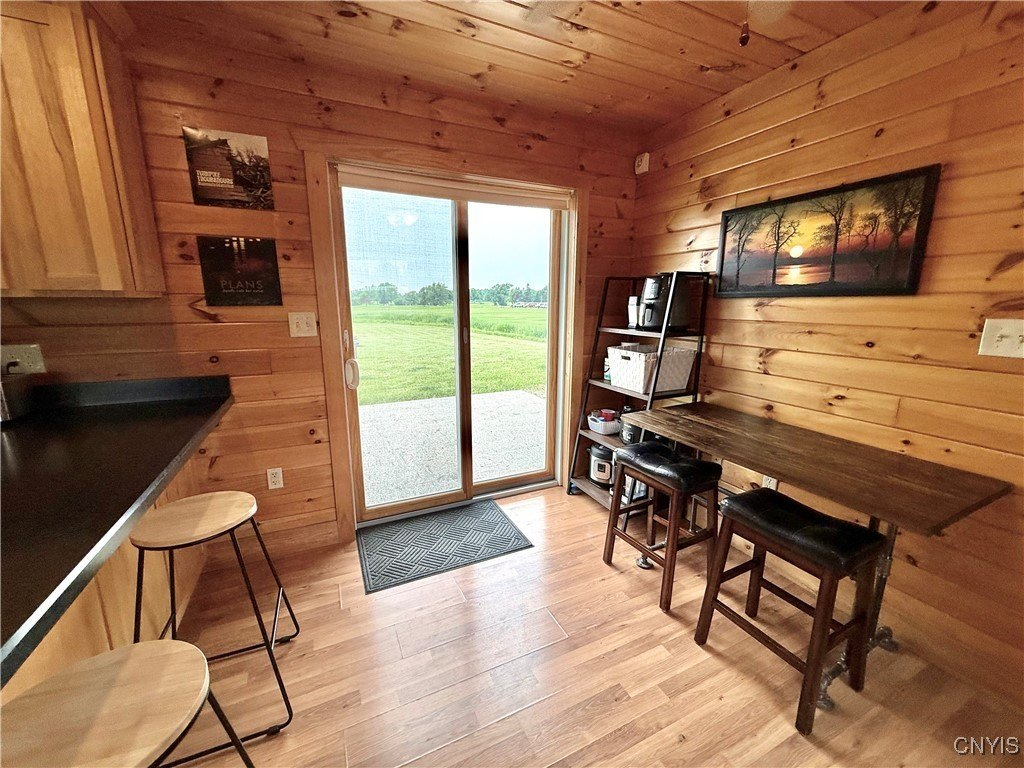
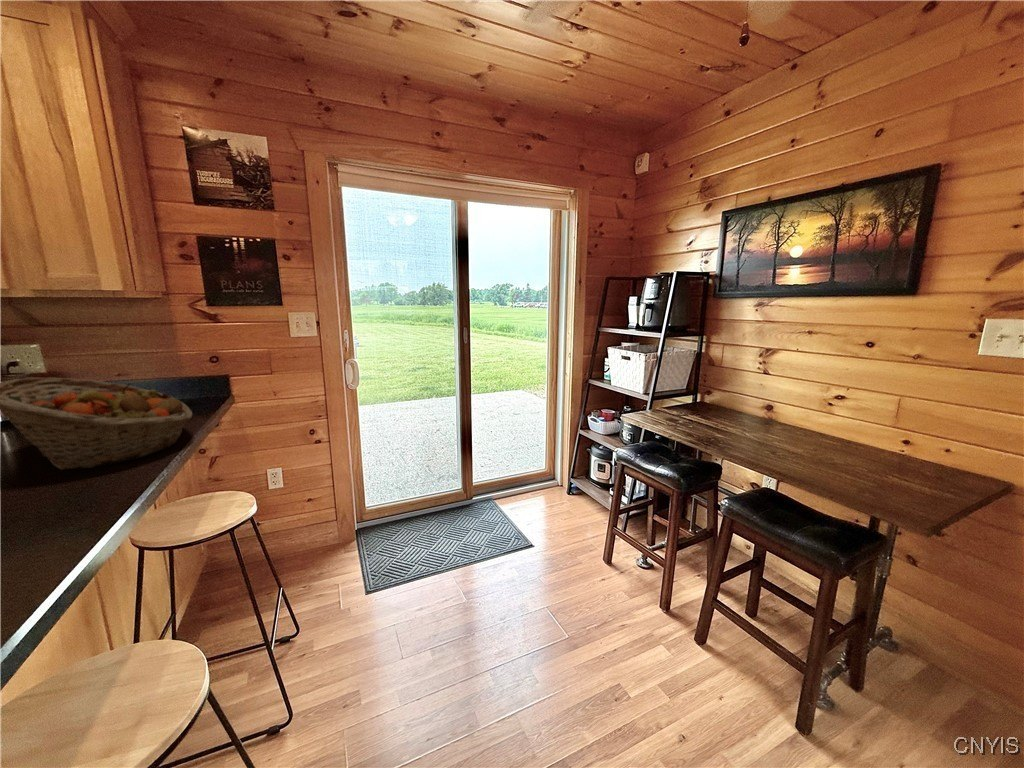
+ fruit basket [0,376,194,471]
